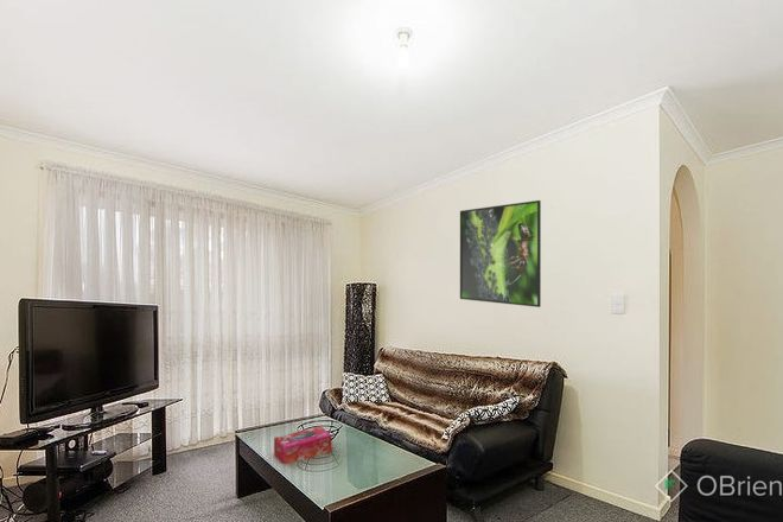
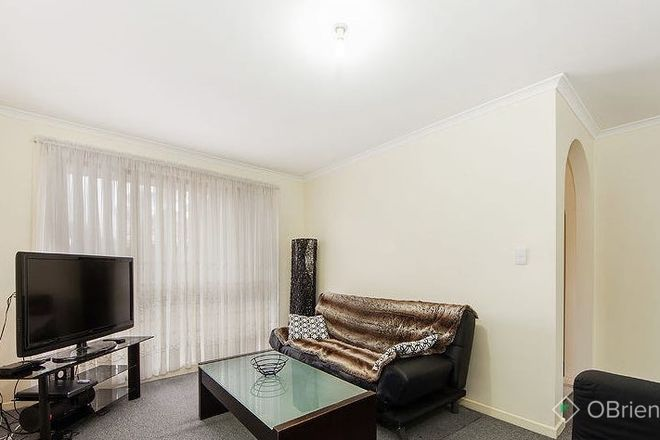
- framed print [459,199,542,308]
- tissue box [273,425,332,465]
